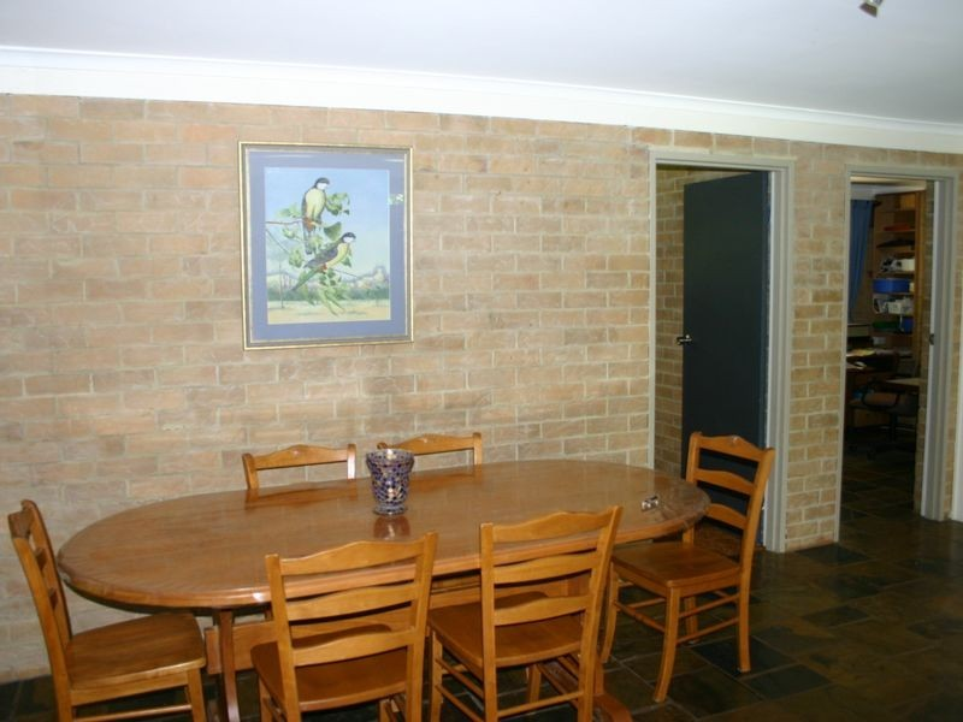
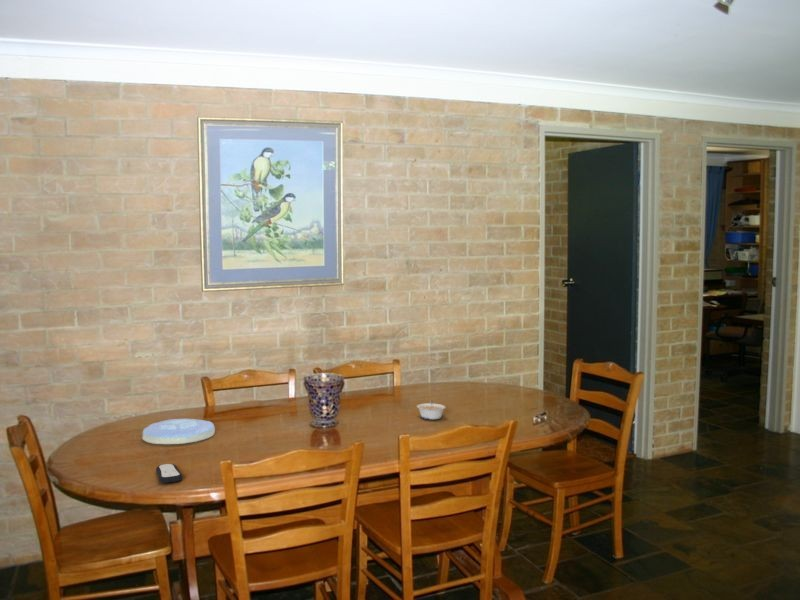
+ remote control [155,463,184,484]
+ plate [141,418,216,445]
+ legume [416,399,446,420]
